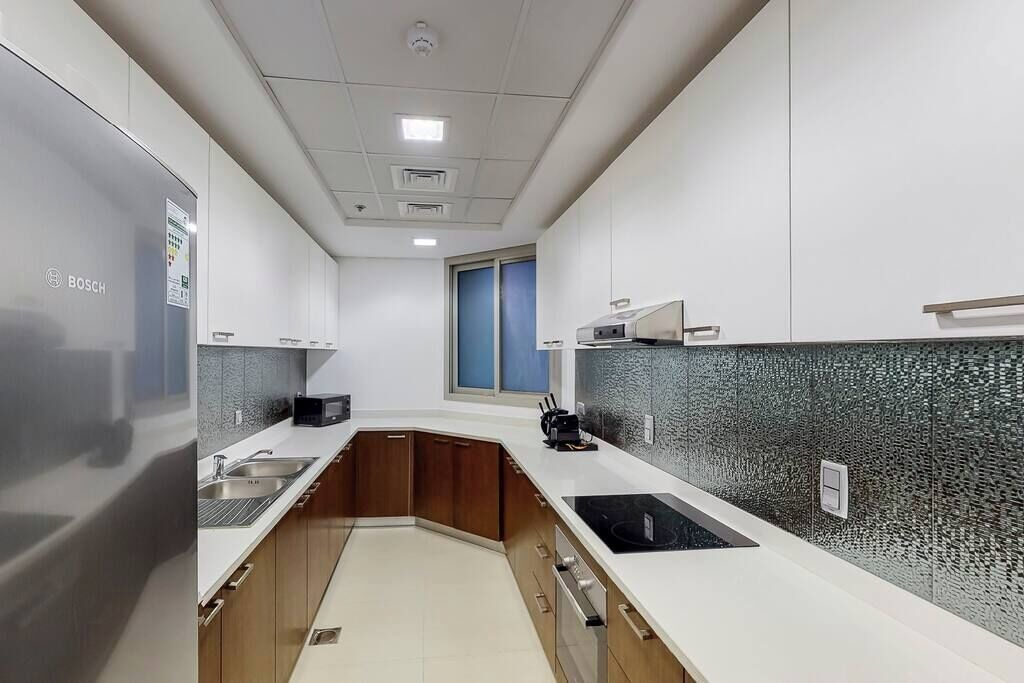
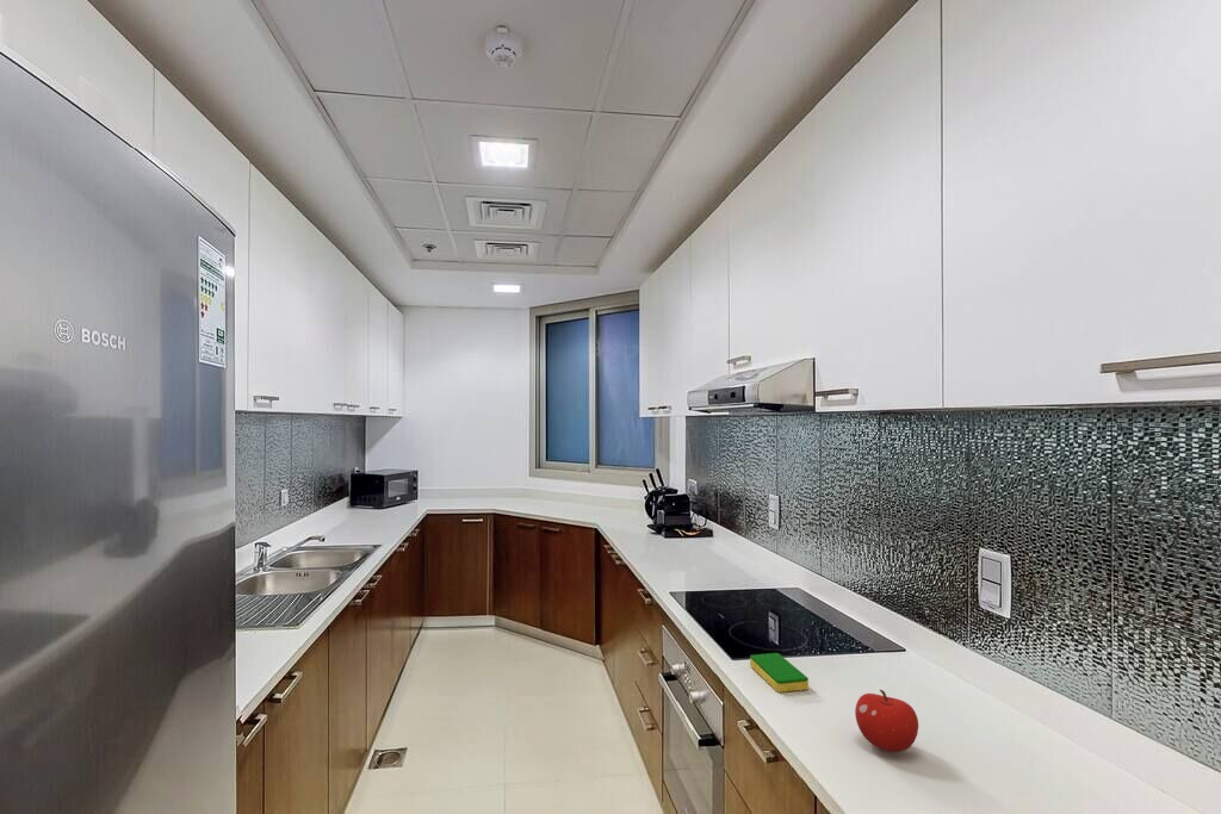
+ fruit [854,689,919,753]
+ dish sponge [749,652,810,694]
